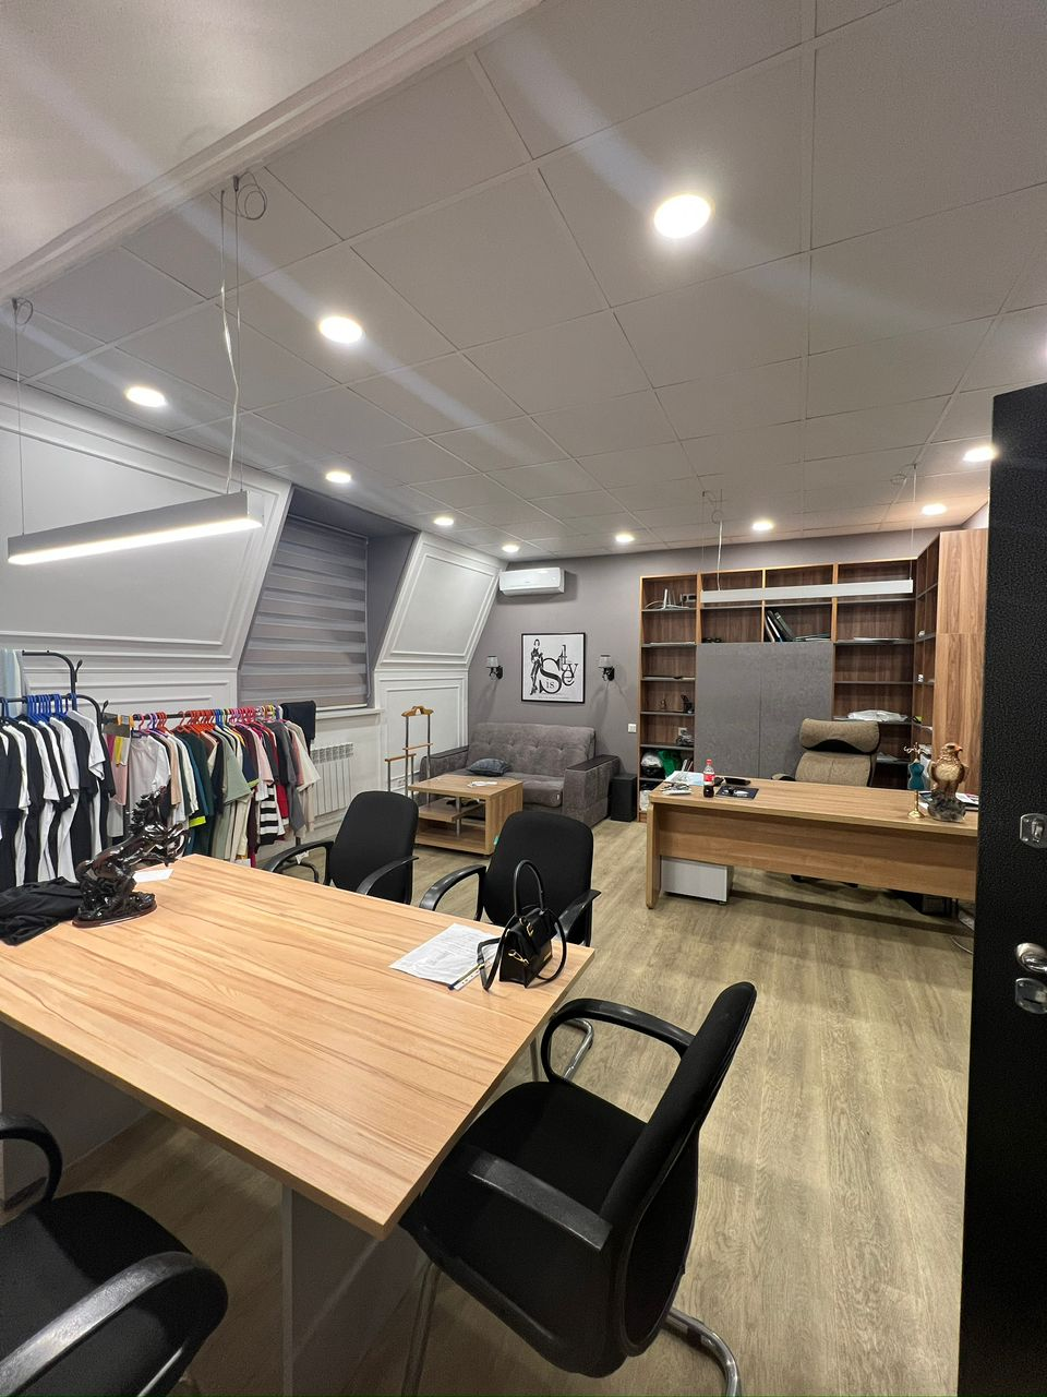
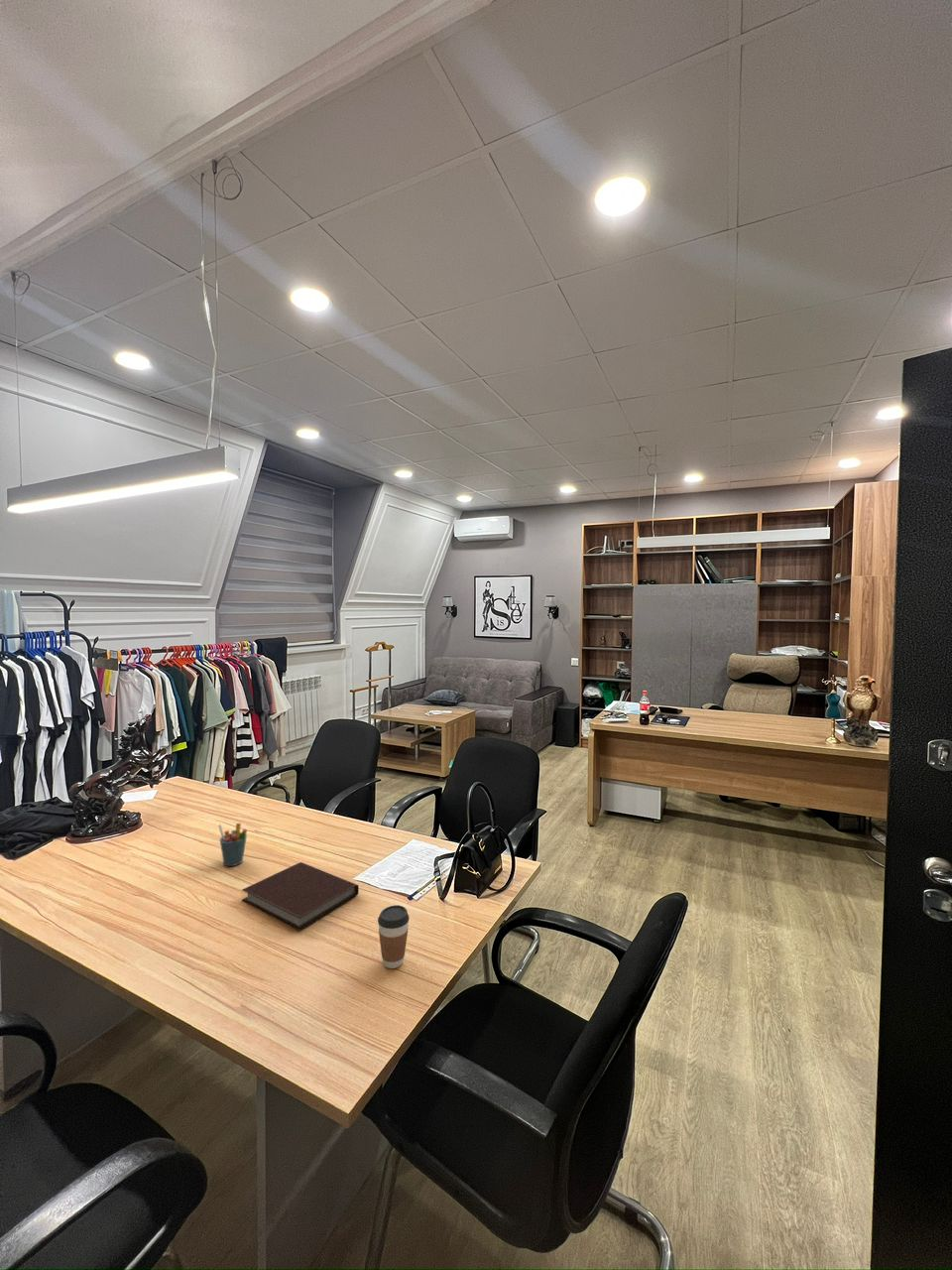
+ coffee cup [377,904,411,969]
+ notebook [241,861,360,931]
+ pen holder [217,823,248,867]
